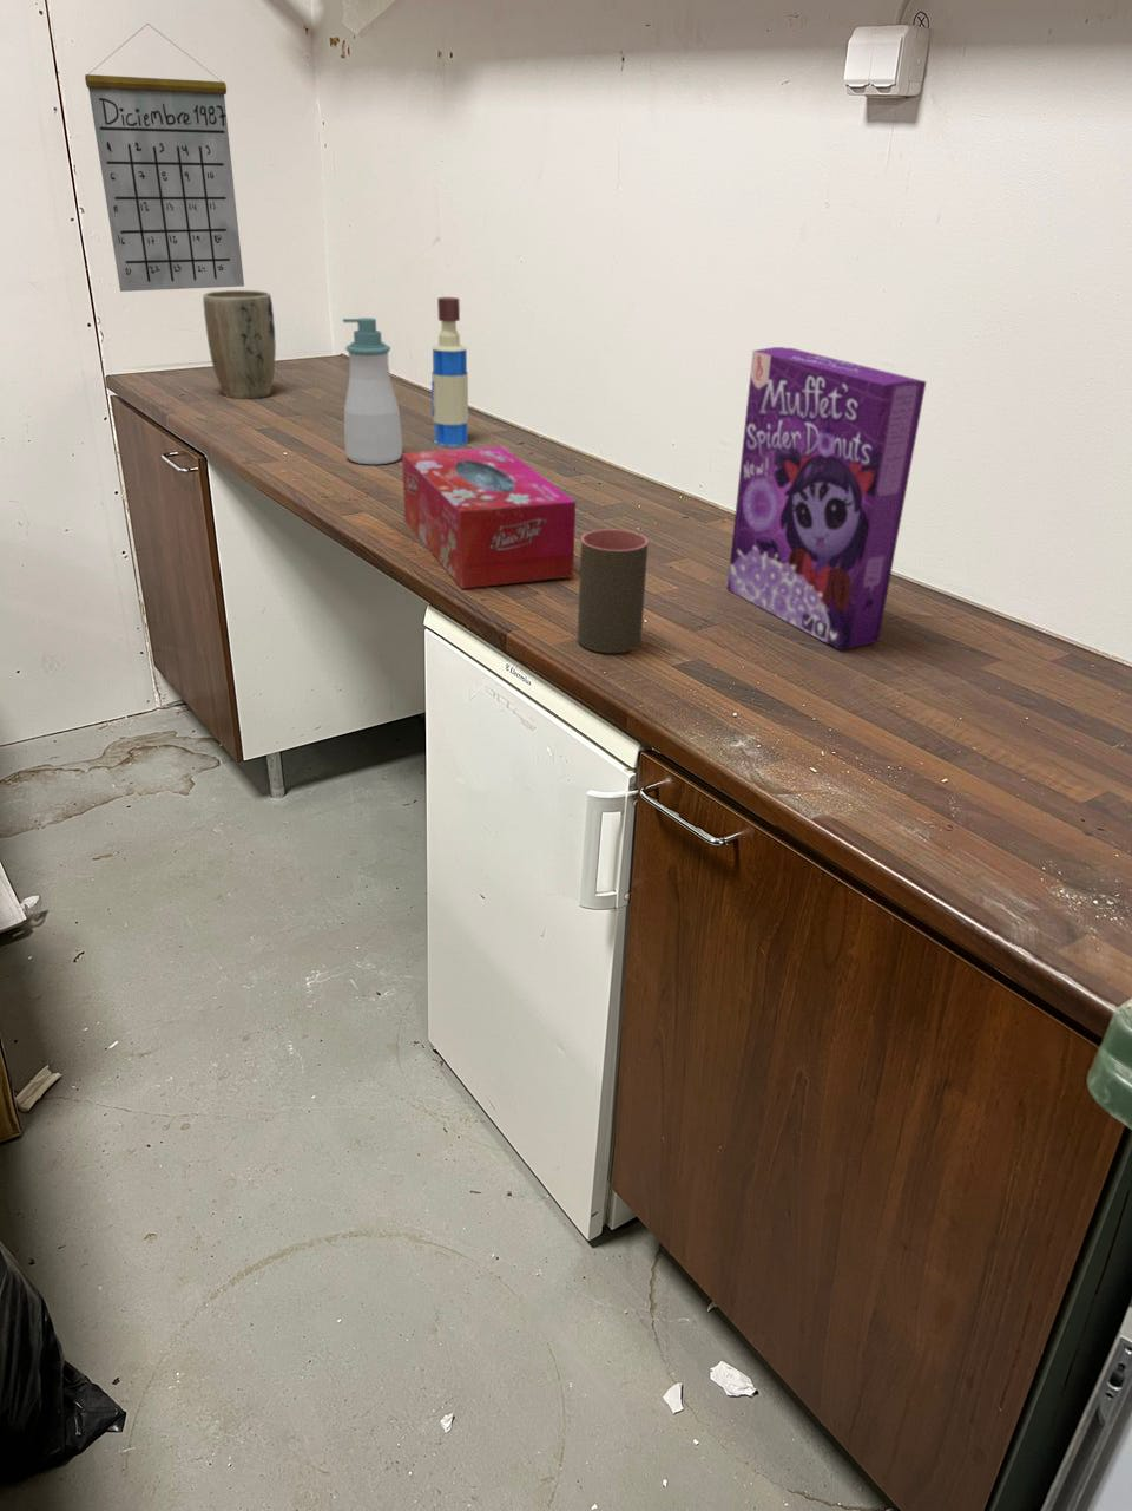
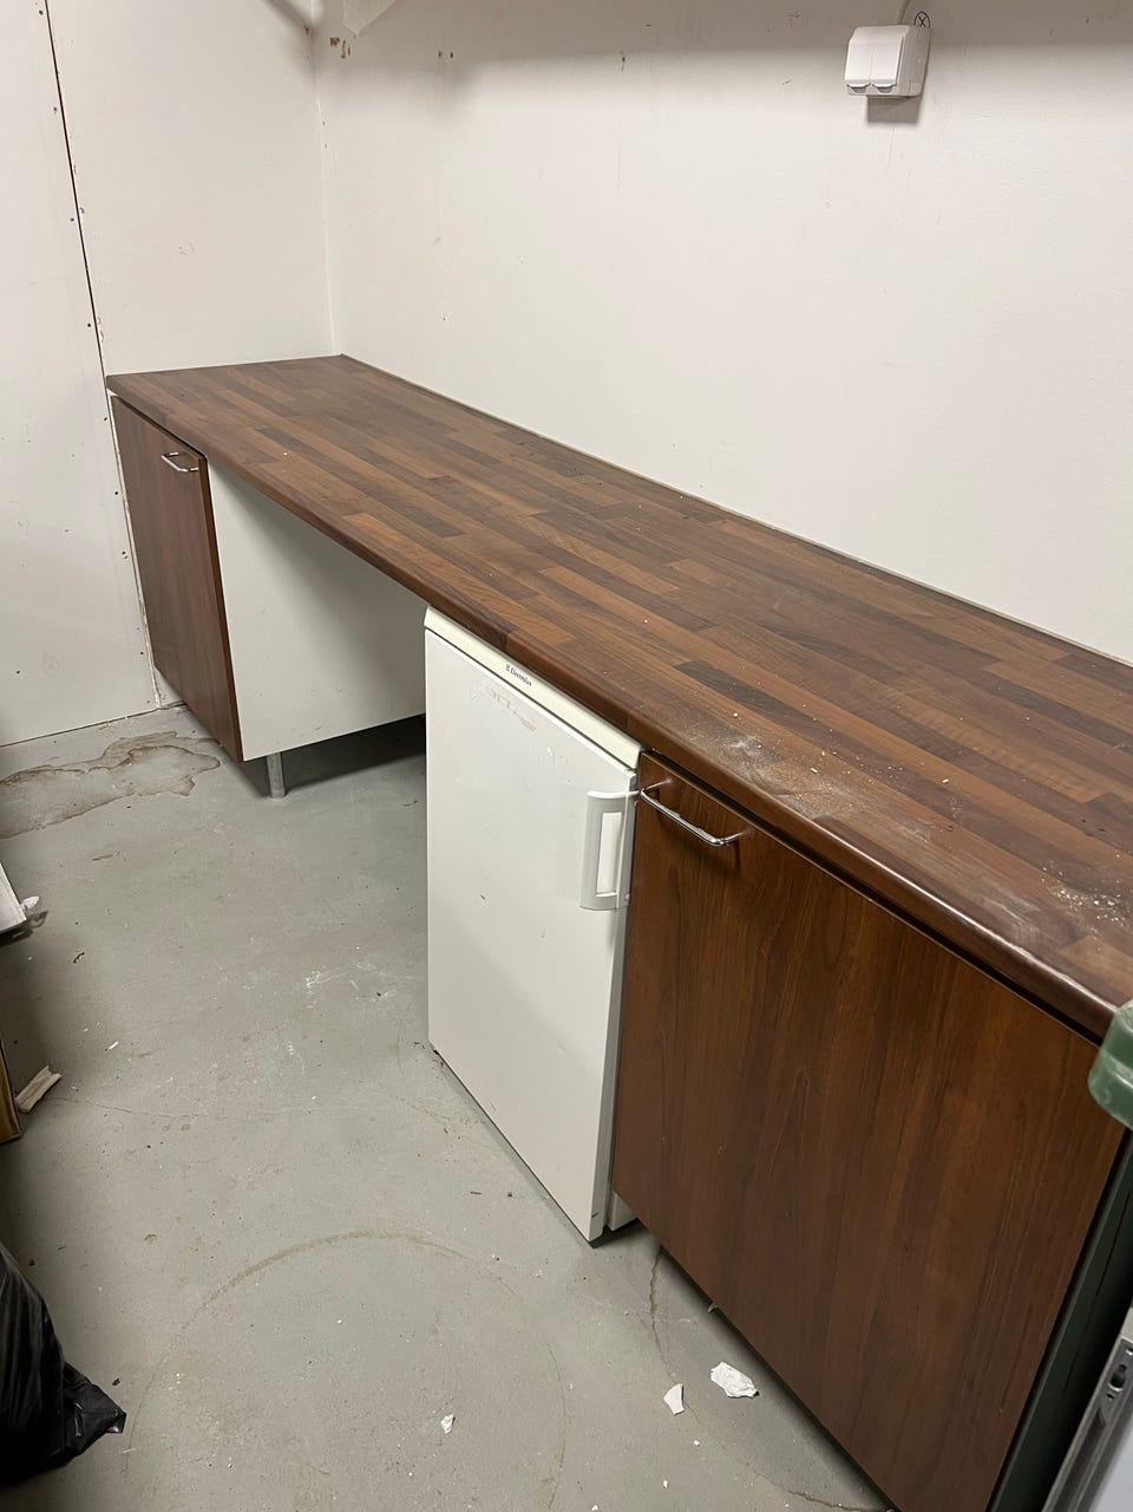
- plant pot [202,289,277,400]
- tequila bottle [430,296,470,447]
- tissue box [401,445,577,590]
- calendar [83,23,245,293]
- soap bottle [341,316,403,465]
- cup [577,528,649,654]
- cereal box [727,346,927,652]
